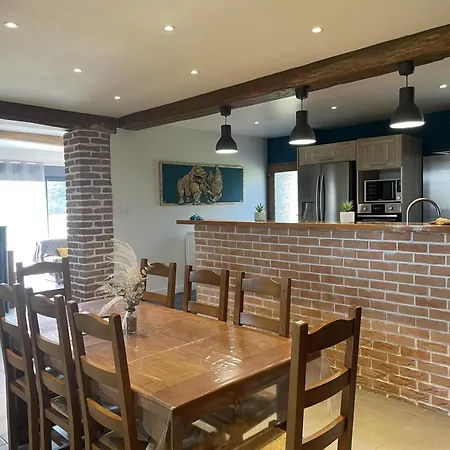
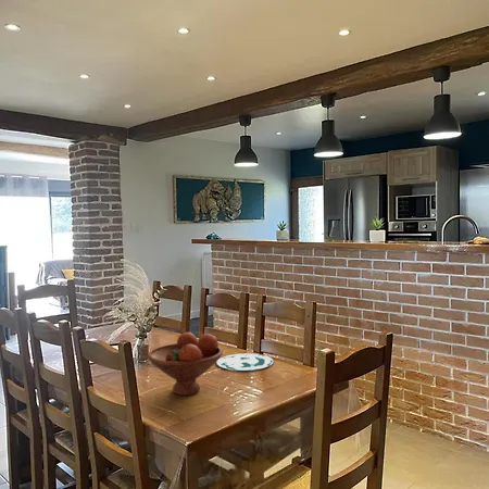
+ plate [215,352,275,372]
+ fruit bowl [147,331,224,397]
